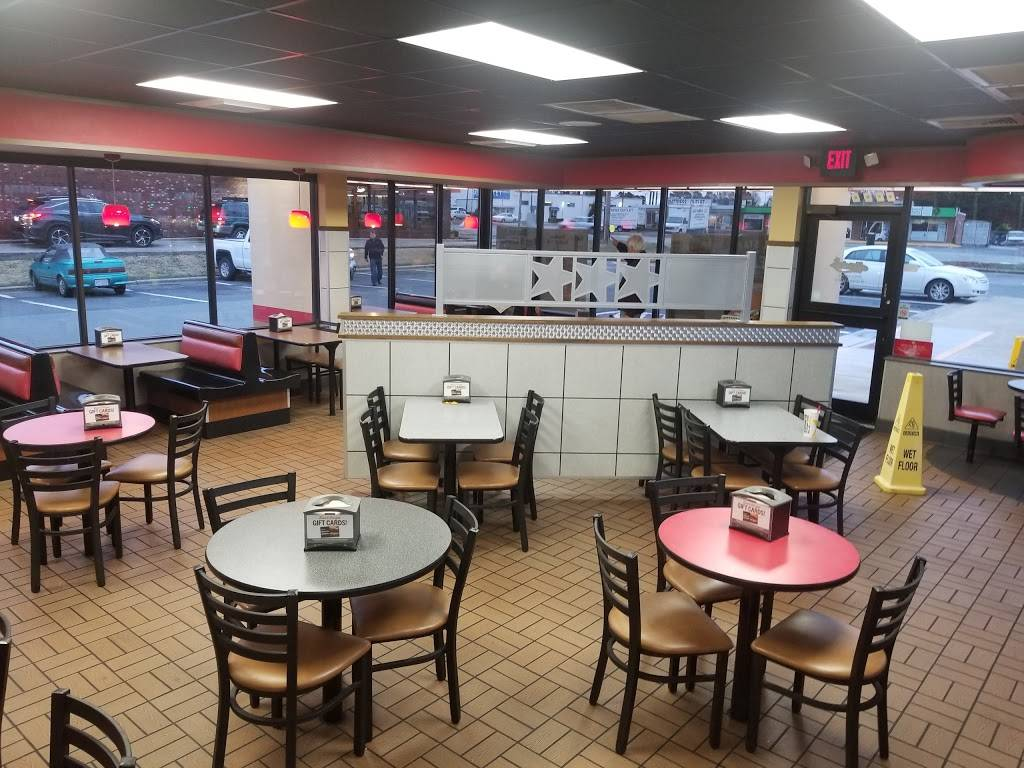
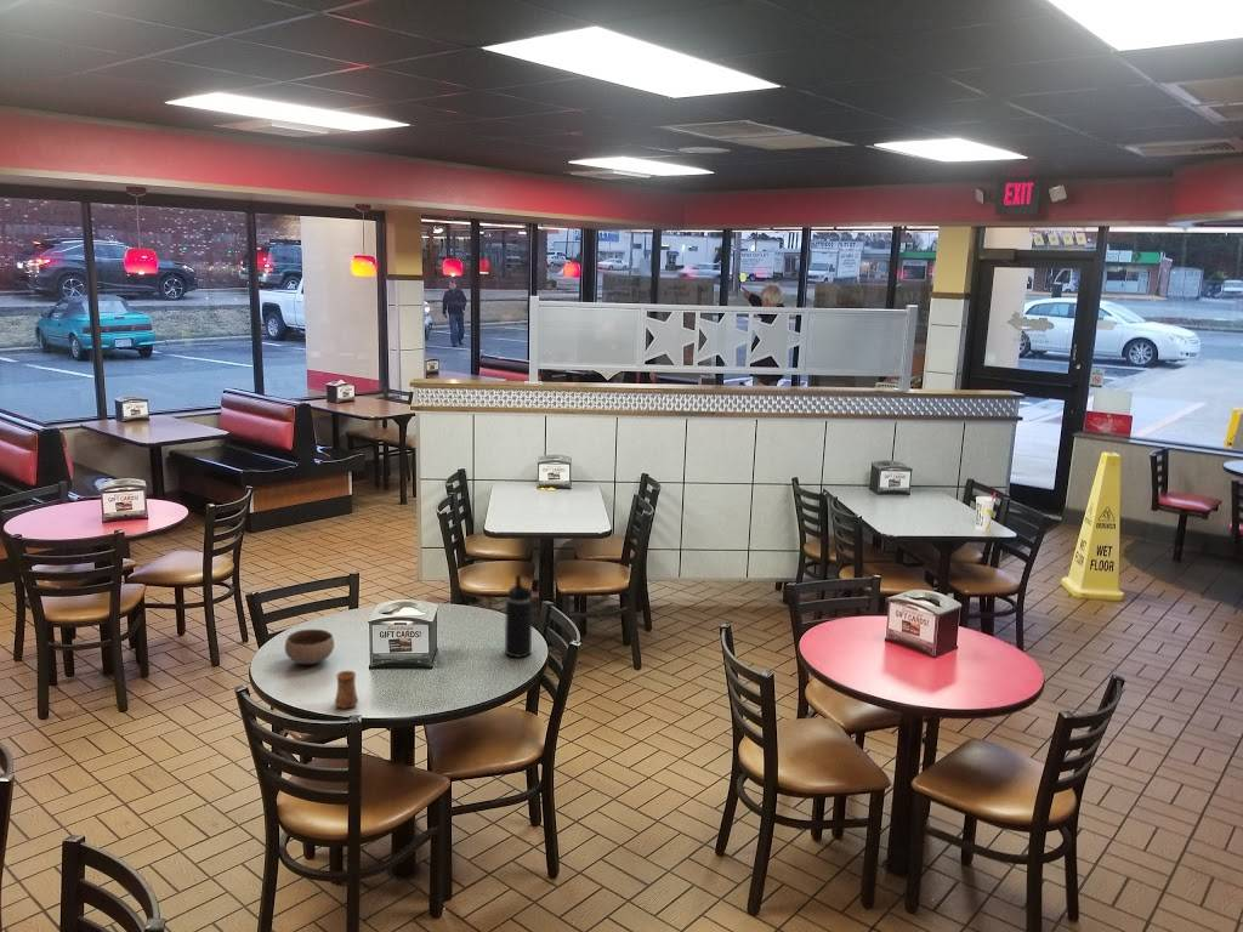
+ cup [334,670,359,710]
+ water bottle [504,574,533,659]
+ bowl [284,629,335,665]
